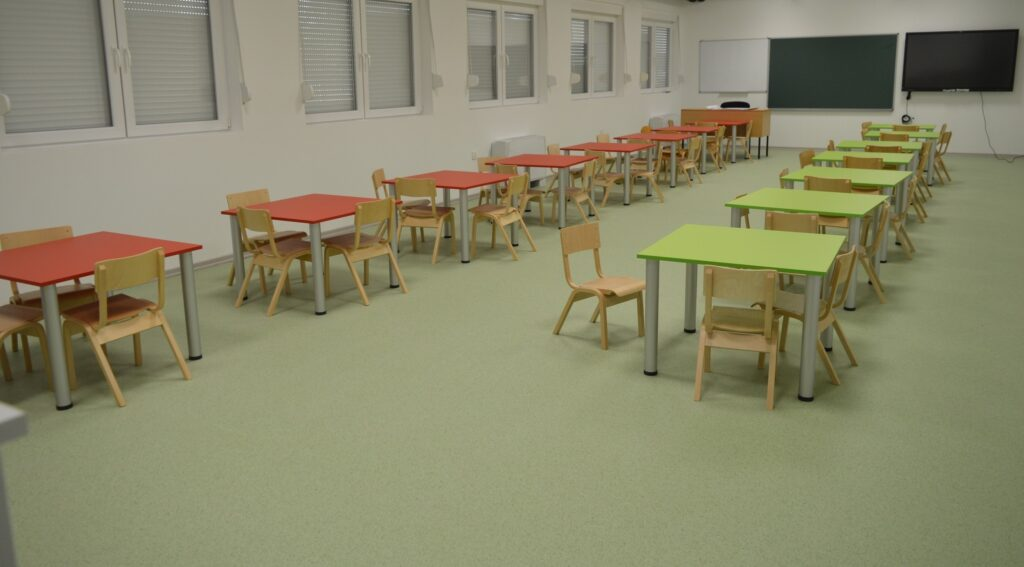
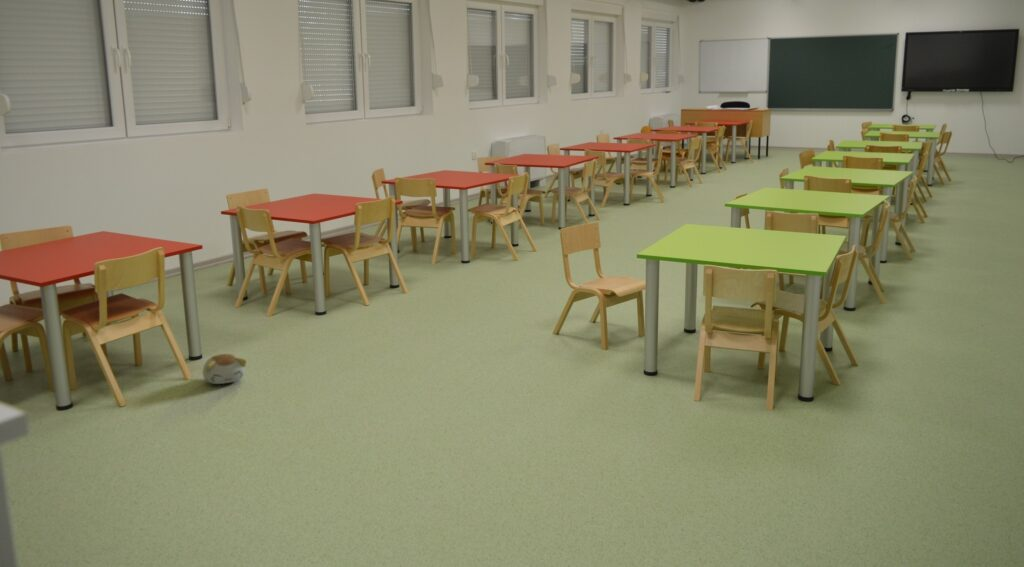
+ plush toy [202,353,248,385]
